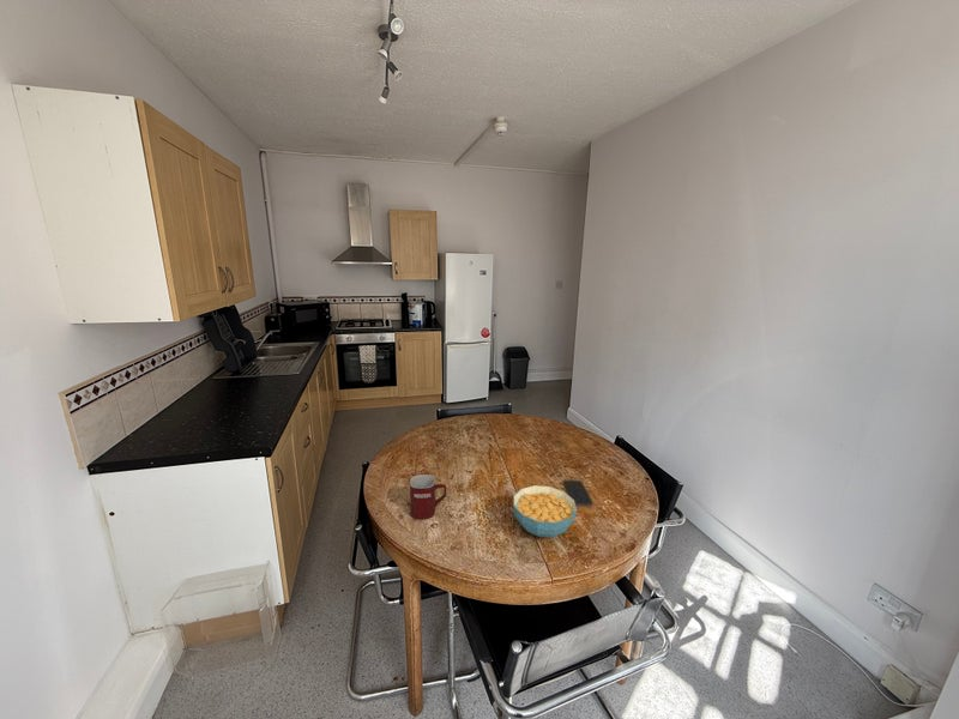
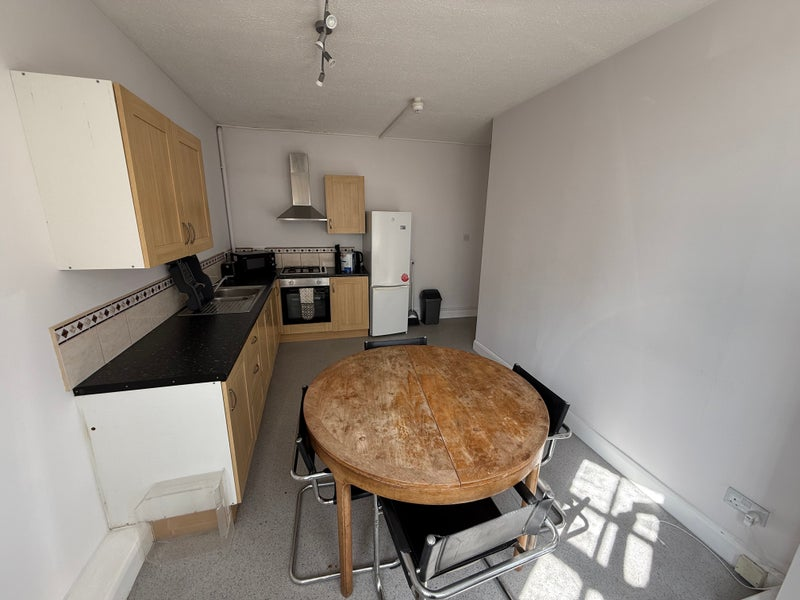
- cereal bowl [512,484,578,538]
- smartphone [562,479,593,507]
- mug [409,473,447,521]
